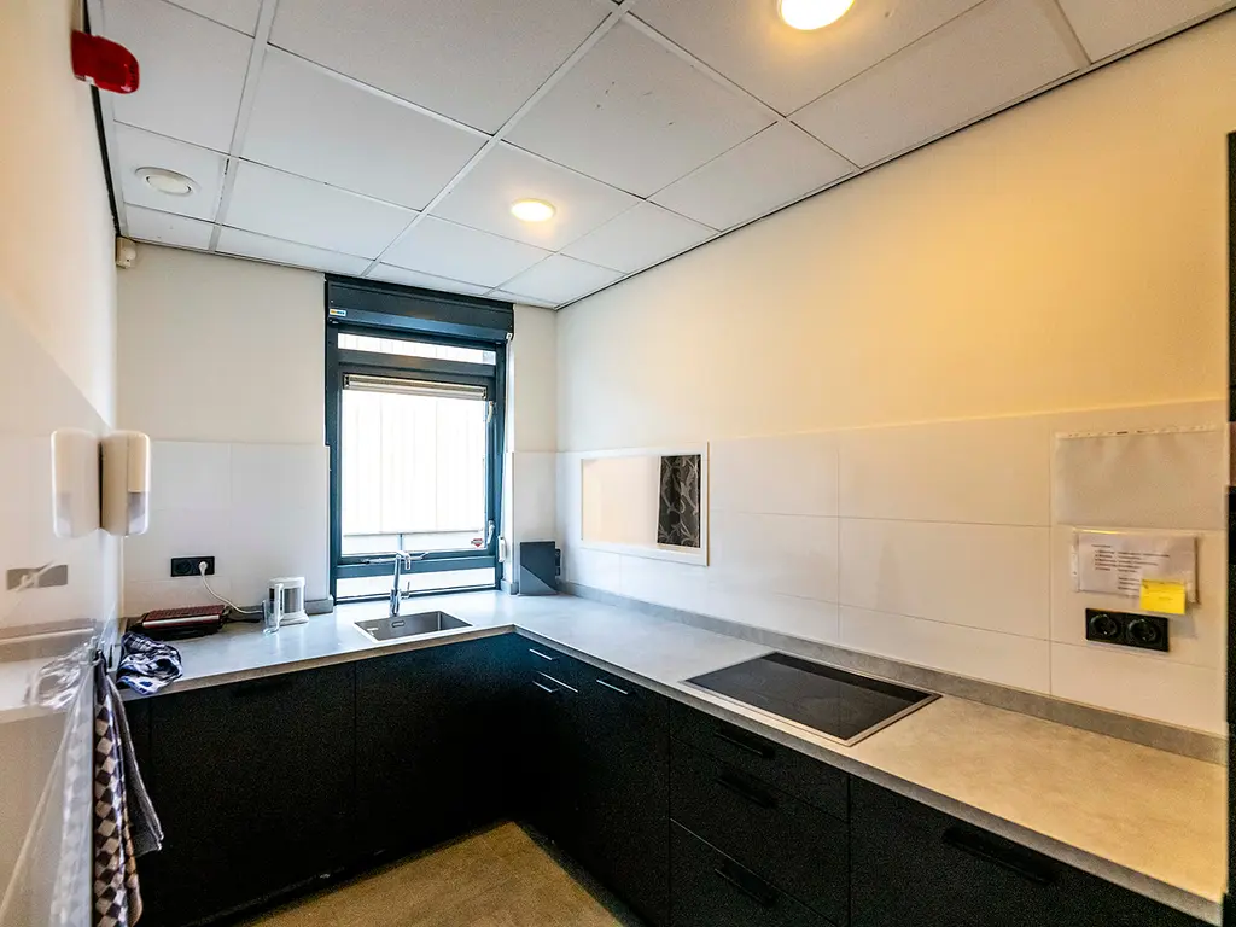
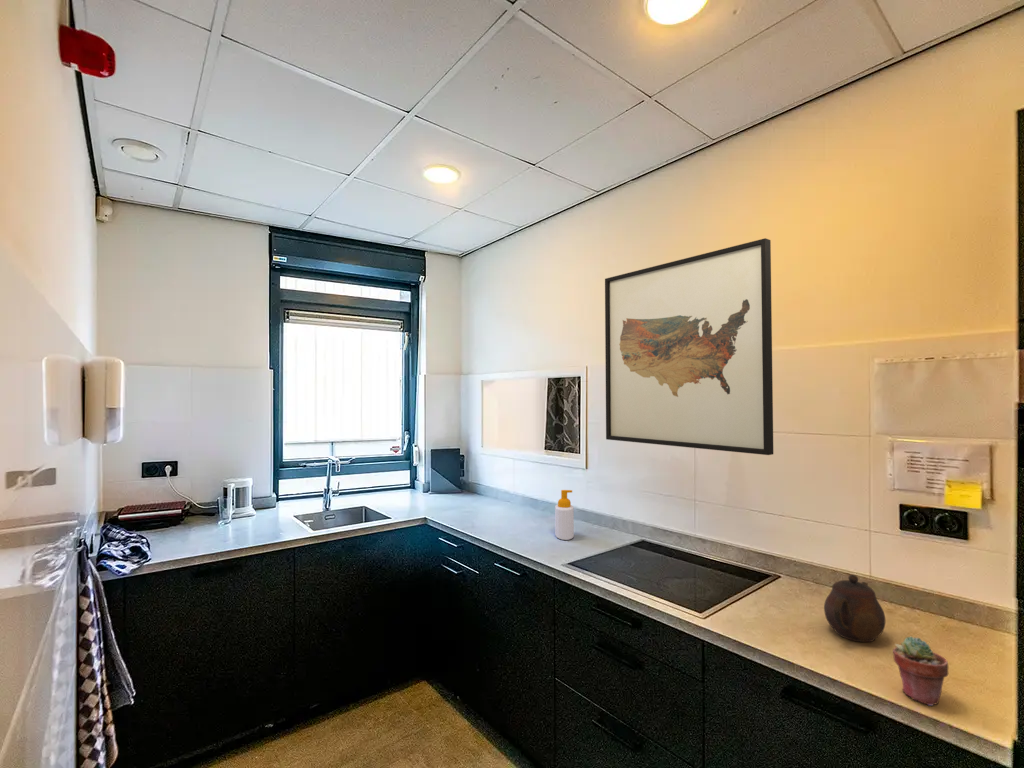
+ soap bottle [554,489,575,541]
+ wall art [604,237,774,456]
+ teapot [823,574,886,643]
+ potted succulent [892,635,949,707]
